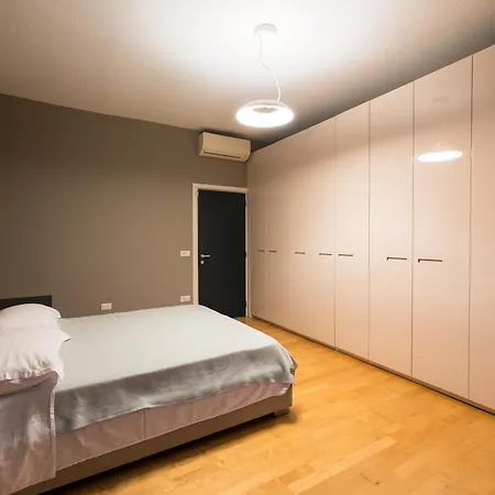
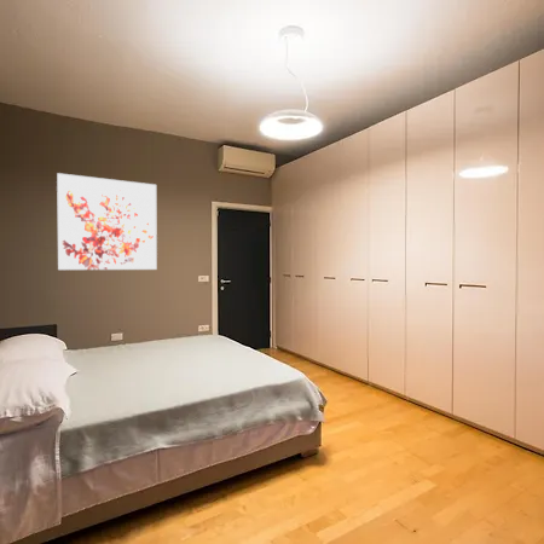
+ wall art [56,172,158,271]
